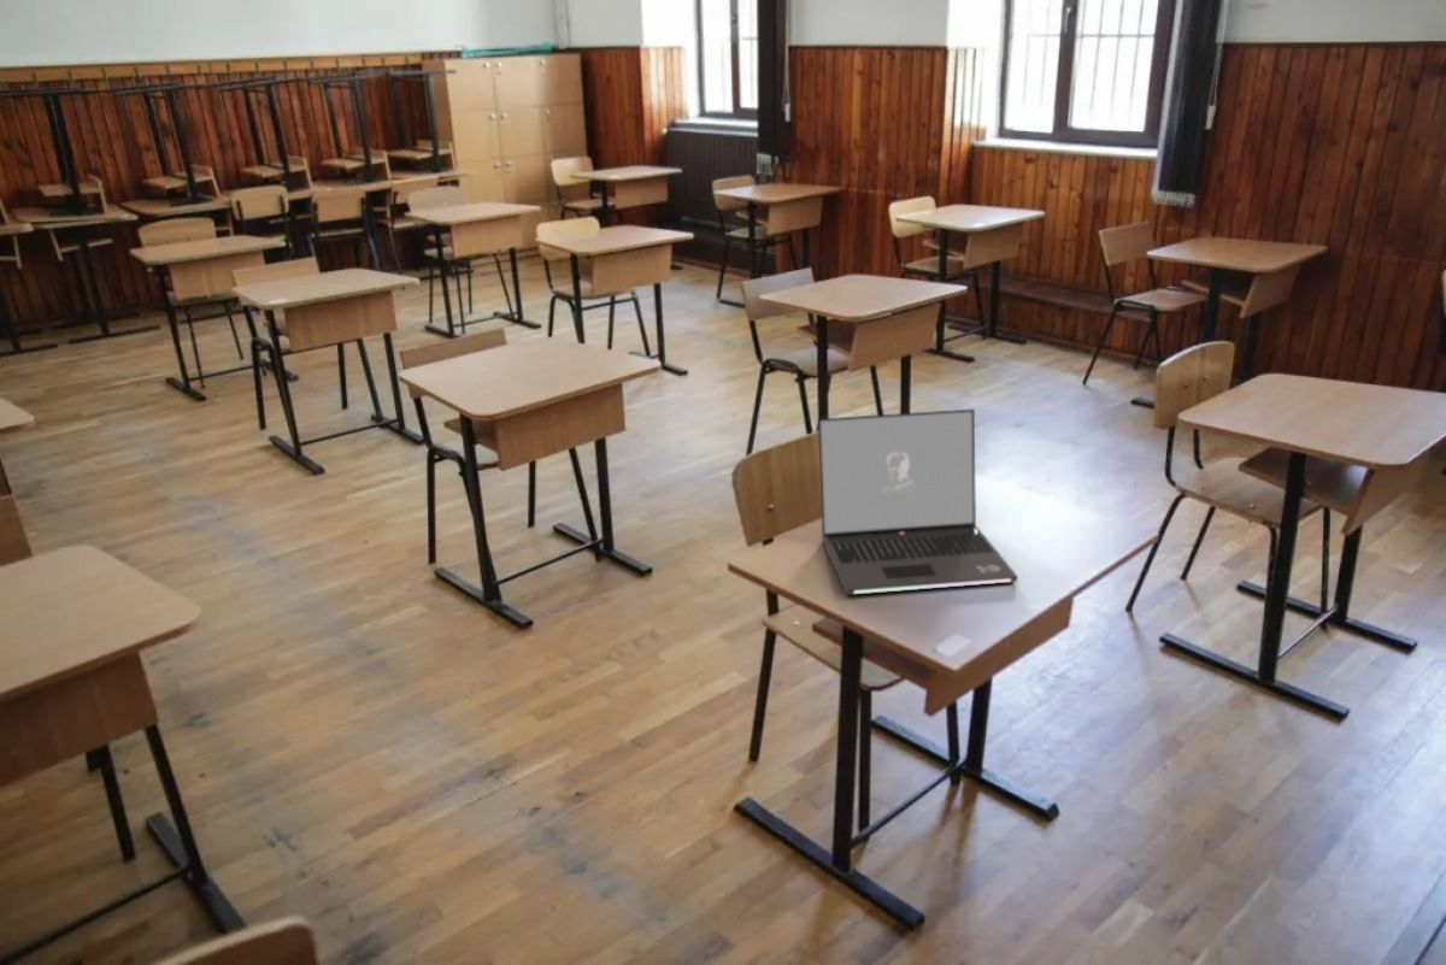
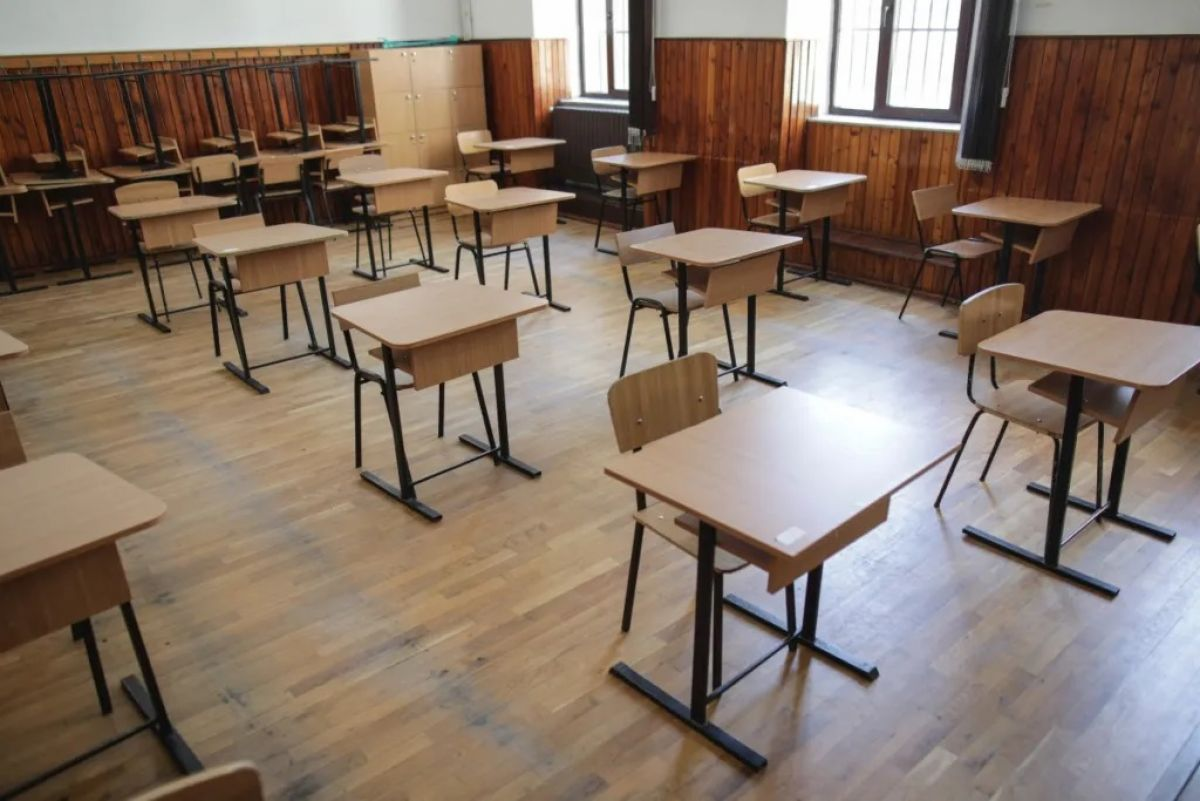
- laptop [817,408,1019,596]
